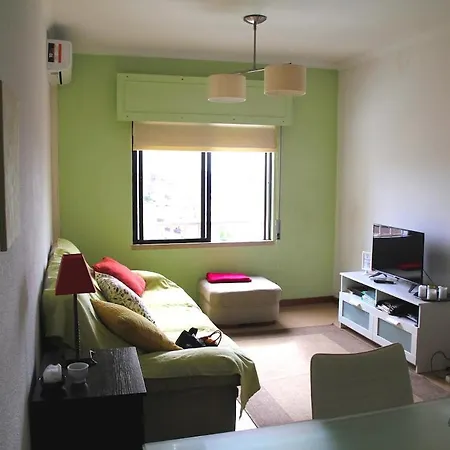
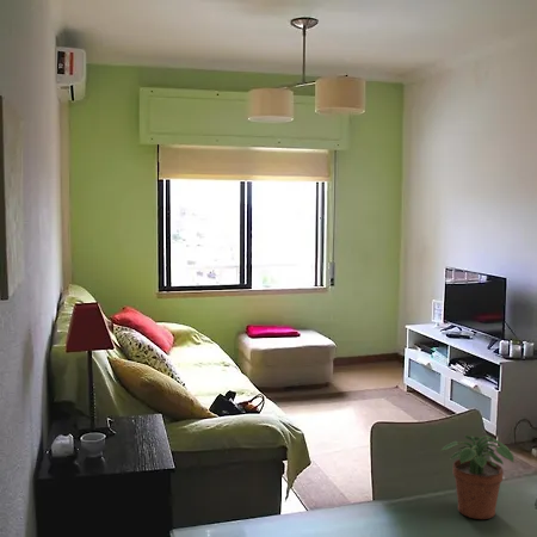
+ potted plant [440,434,516,520]
